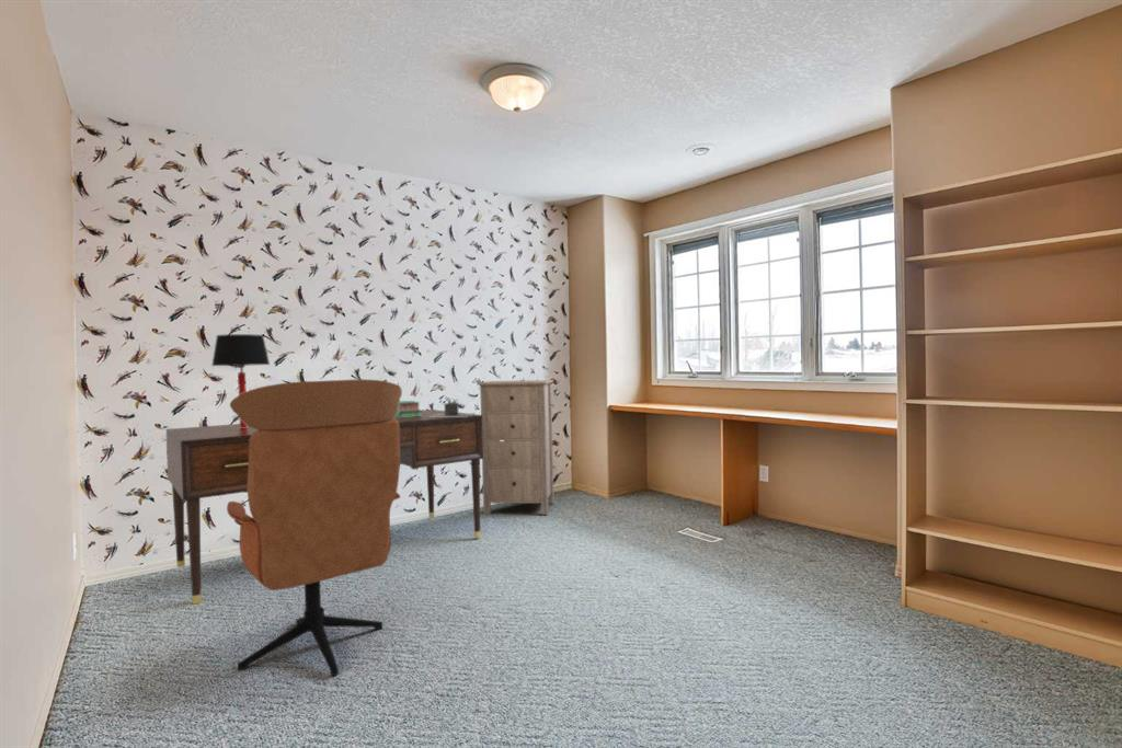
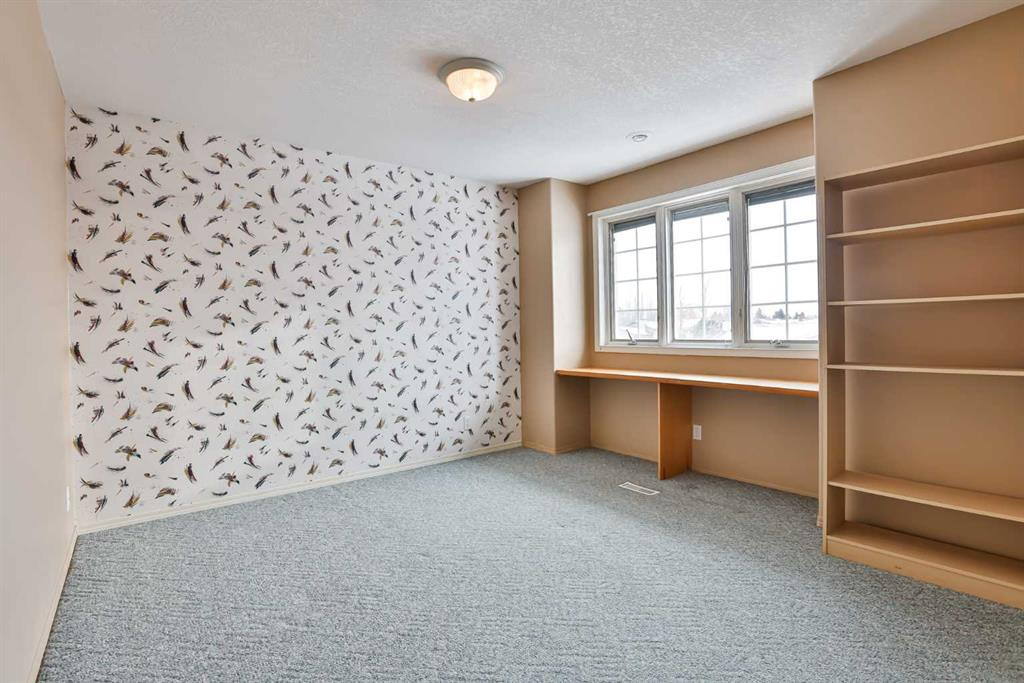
- potted plant [430,395,474,417]
- storage cabinet [476,379,556,516]
- stack of books [393,400,423,418]
- office chair [226,379,403,677]
- desk [165,408,483,606]
- table lamp [210,333,271,428]
